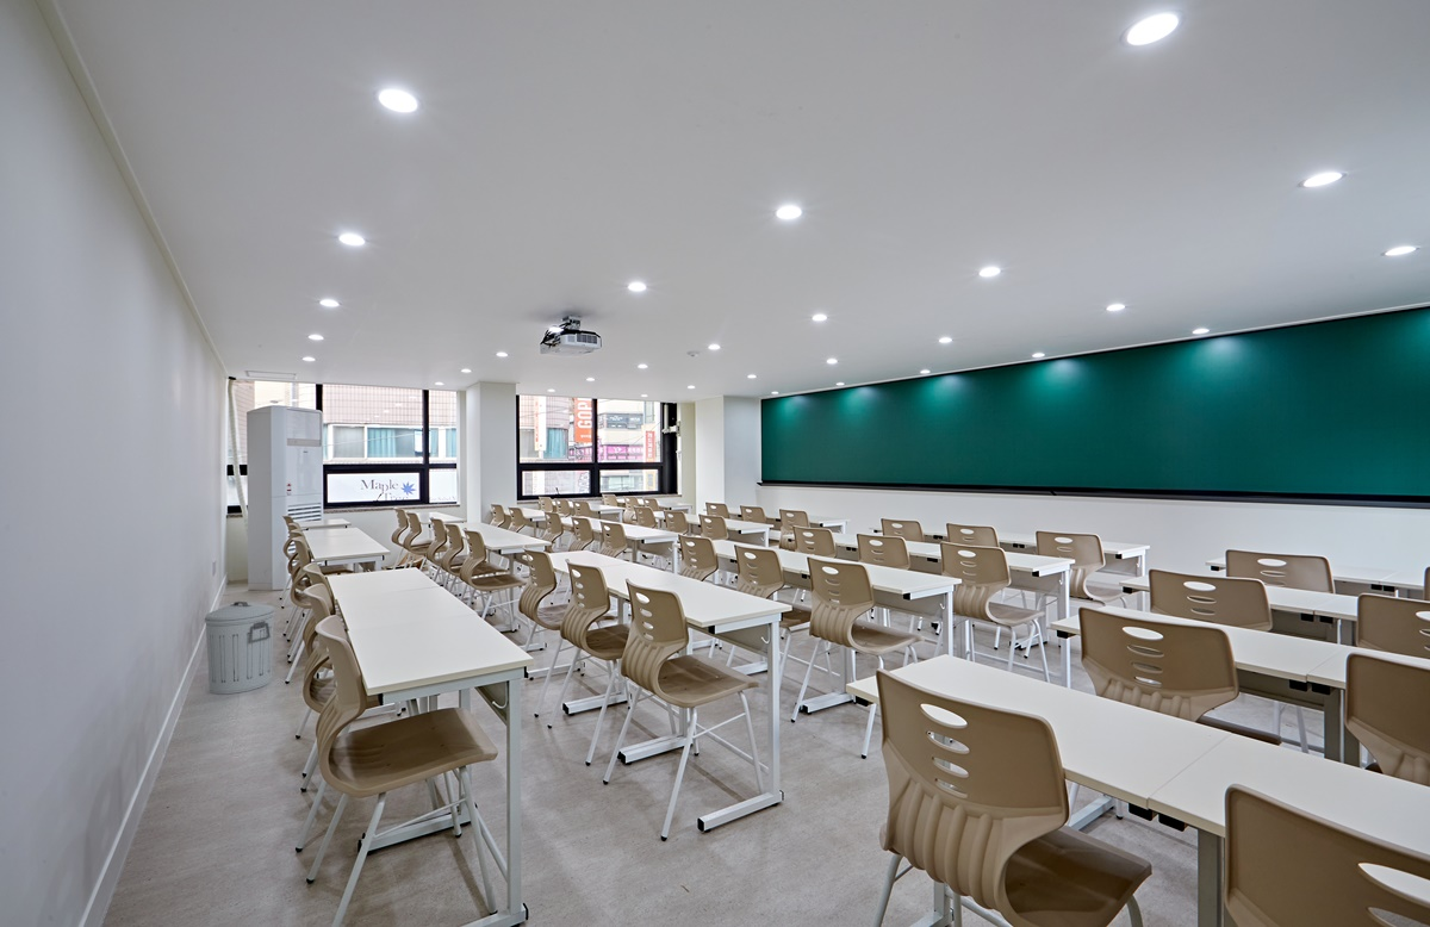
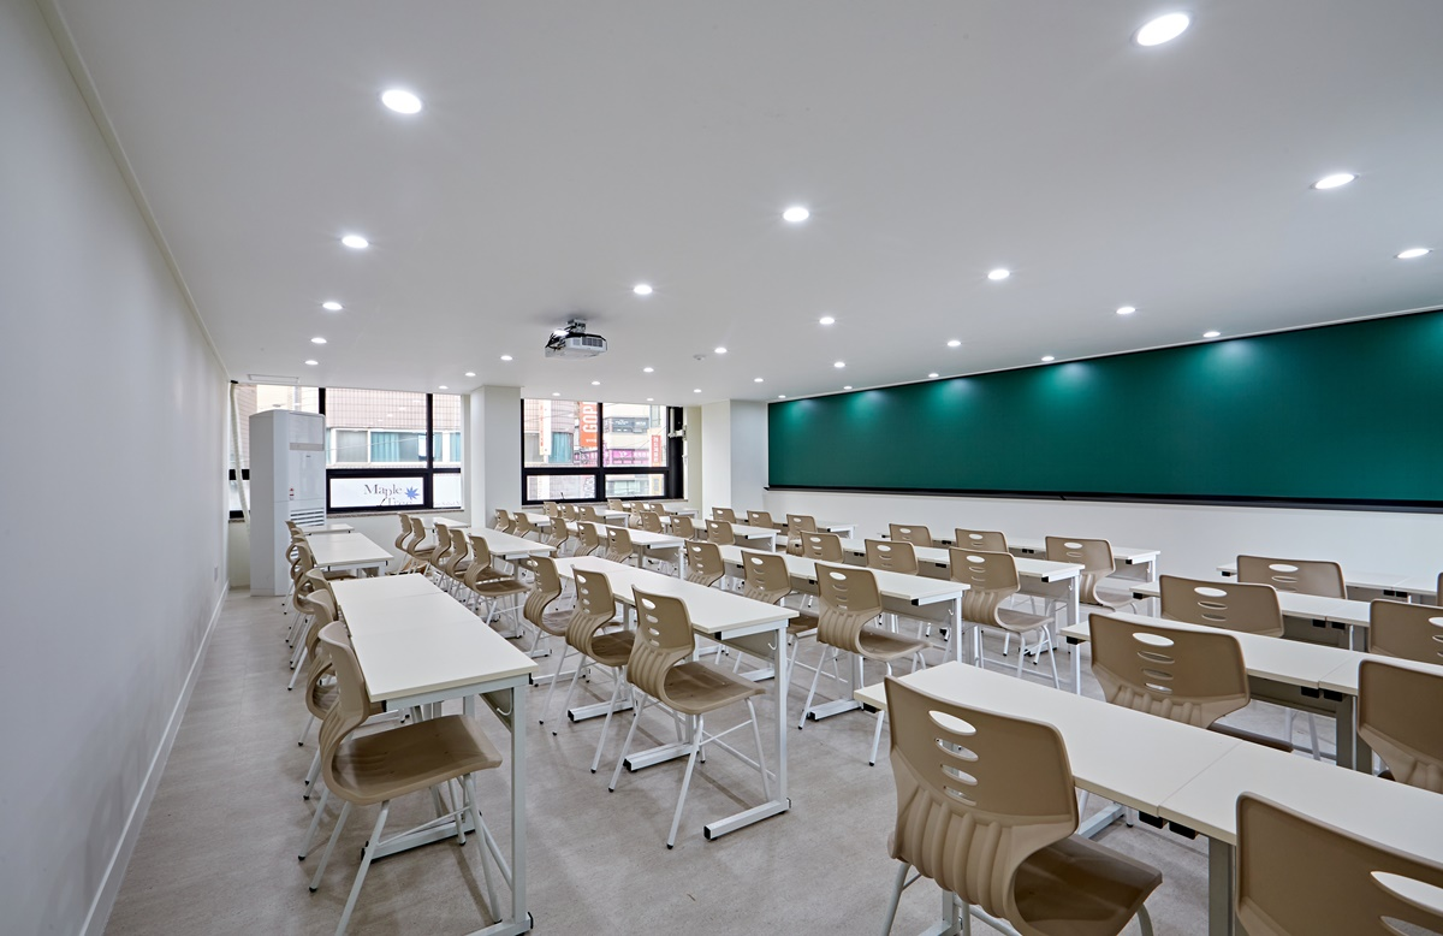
- trash can [204,601,276,695]
